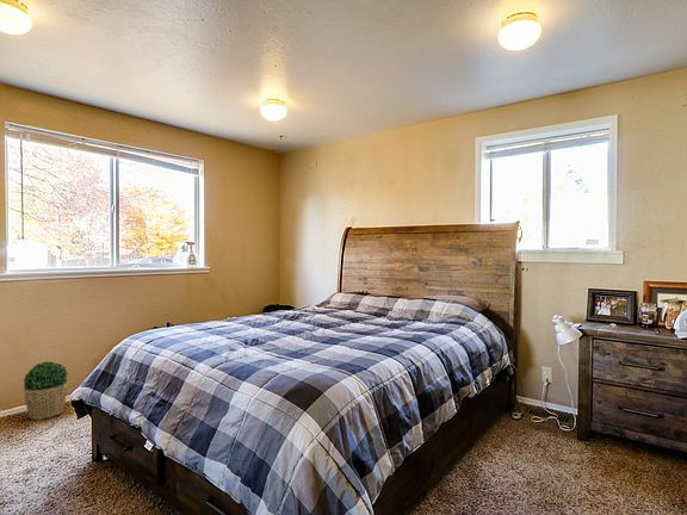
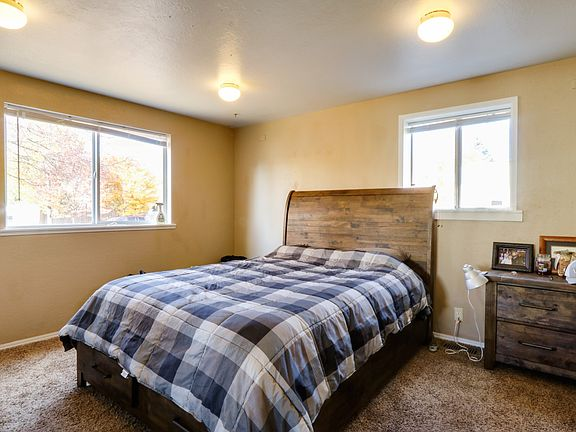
- potted plant [23,360,69,422]
